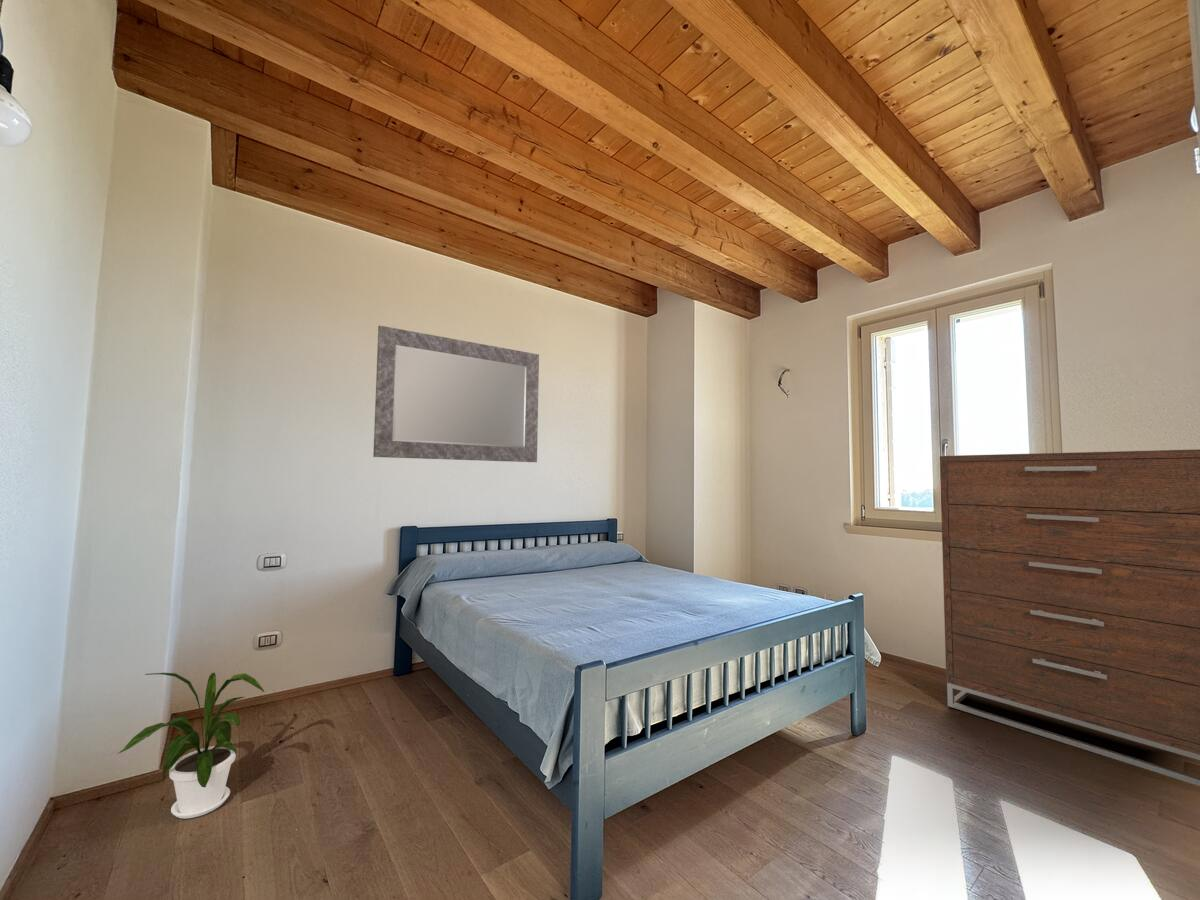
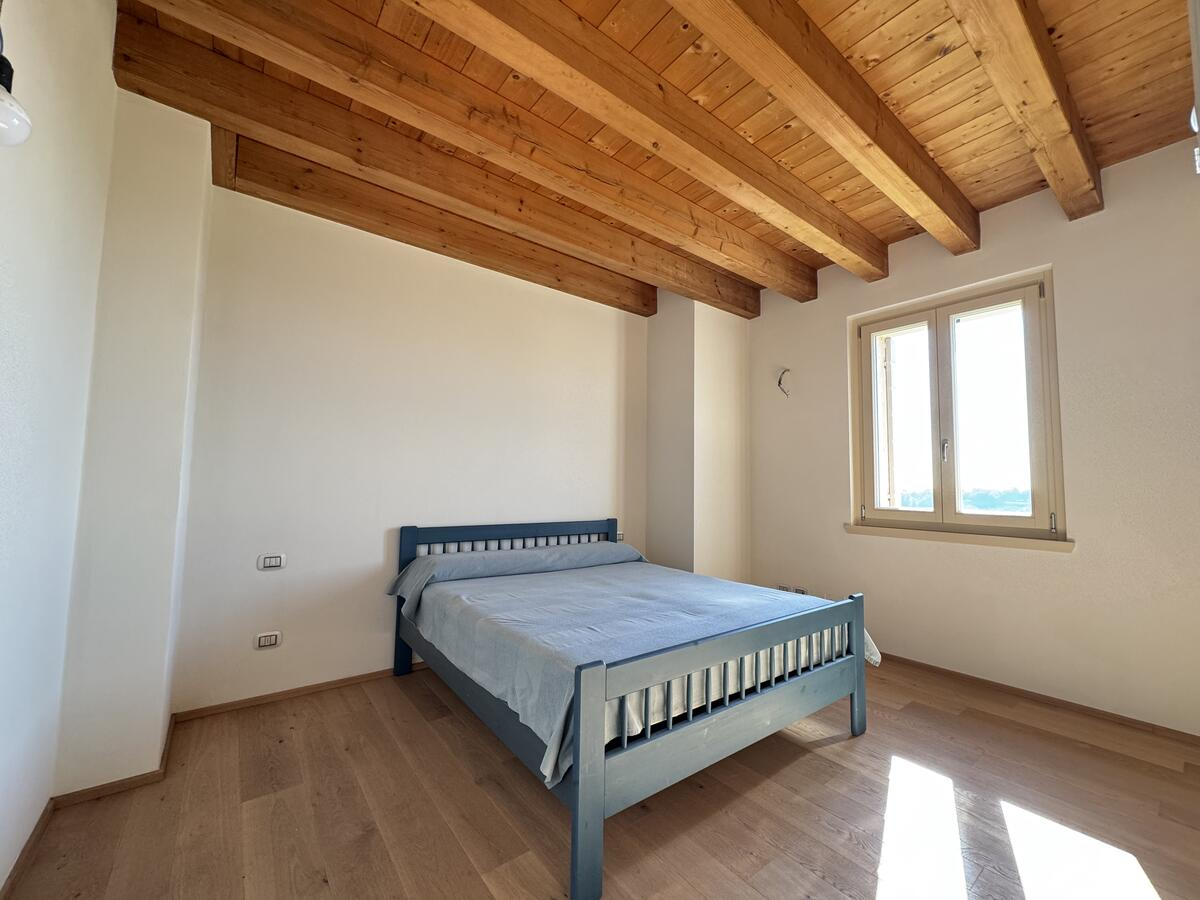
- mirror [372,325,540,463]
- dresser [939,448,1200,787]
- house plant [116,672,265,820]
